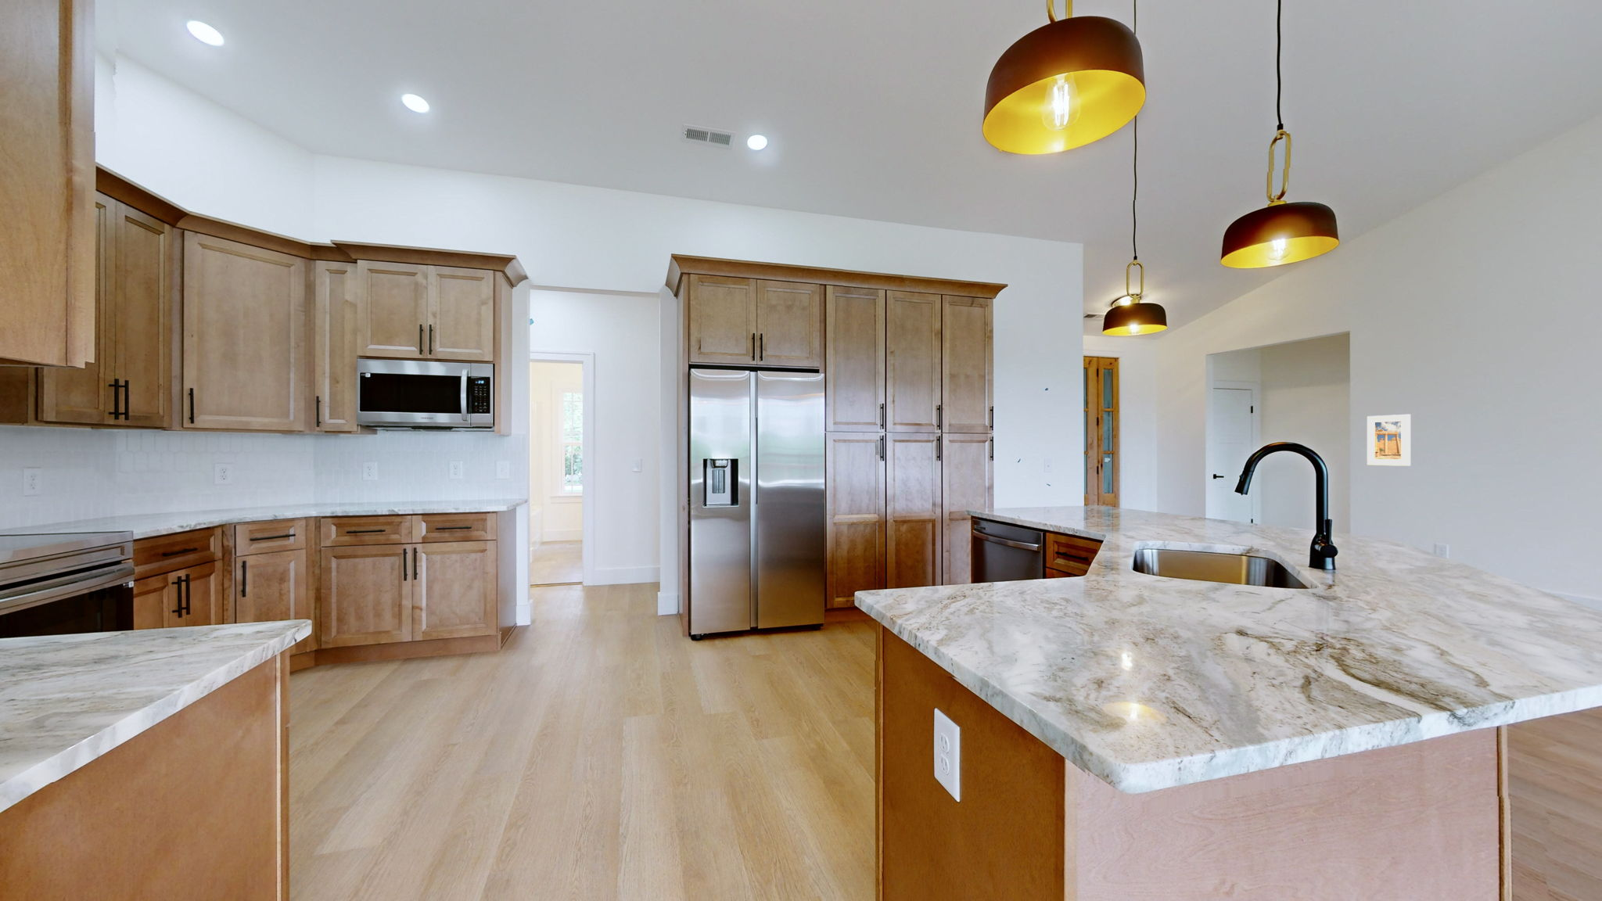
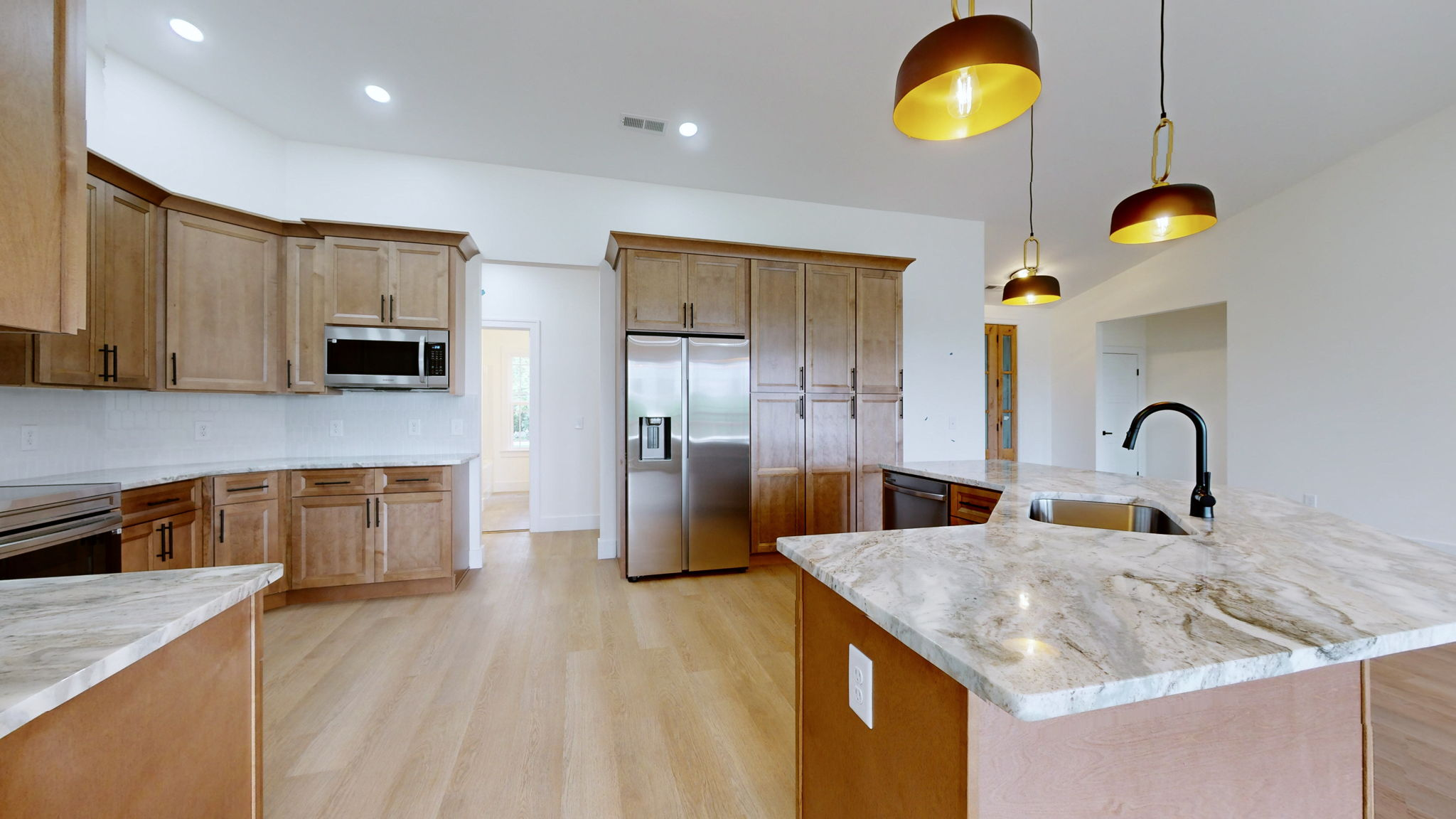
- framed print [1367,414,1412,466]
